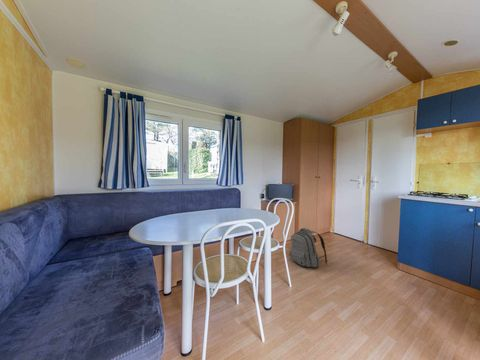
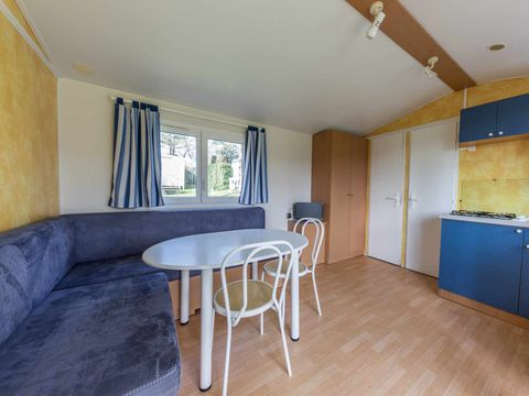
- backpack [288,227,328,268]
